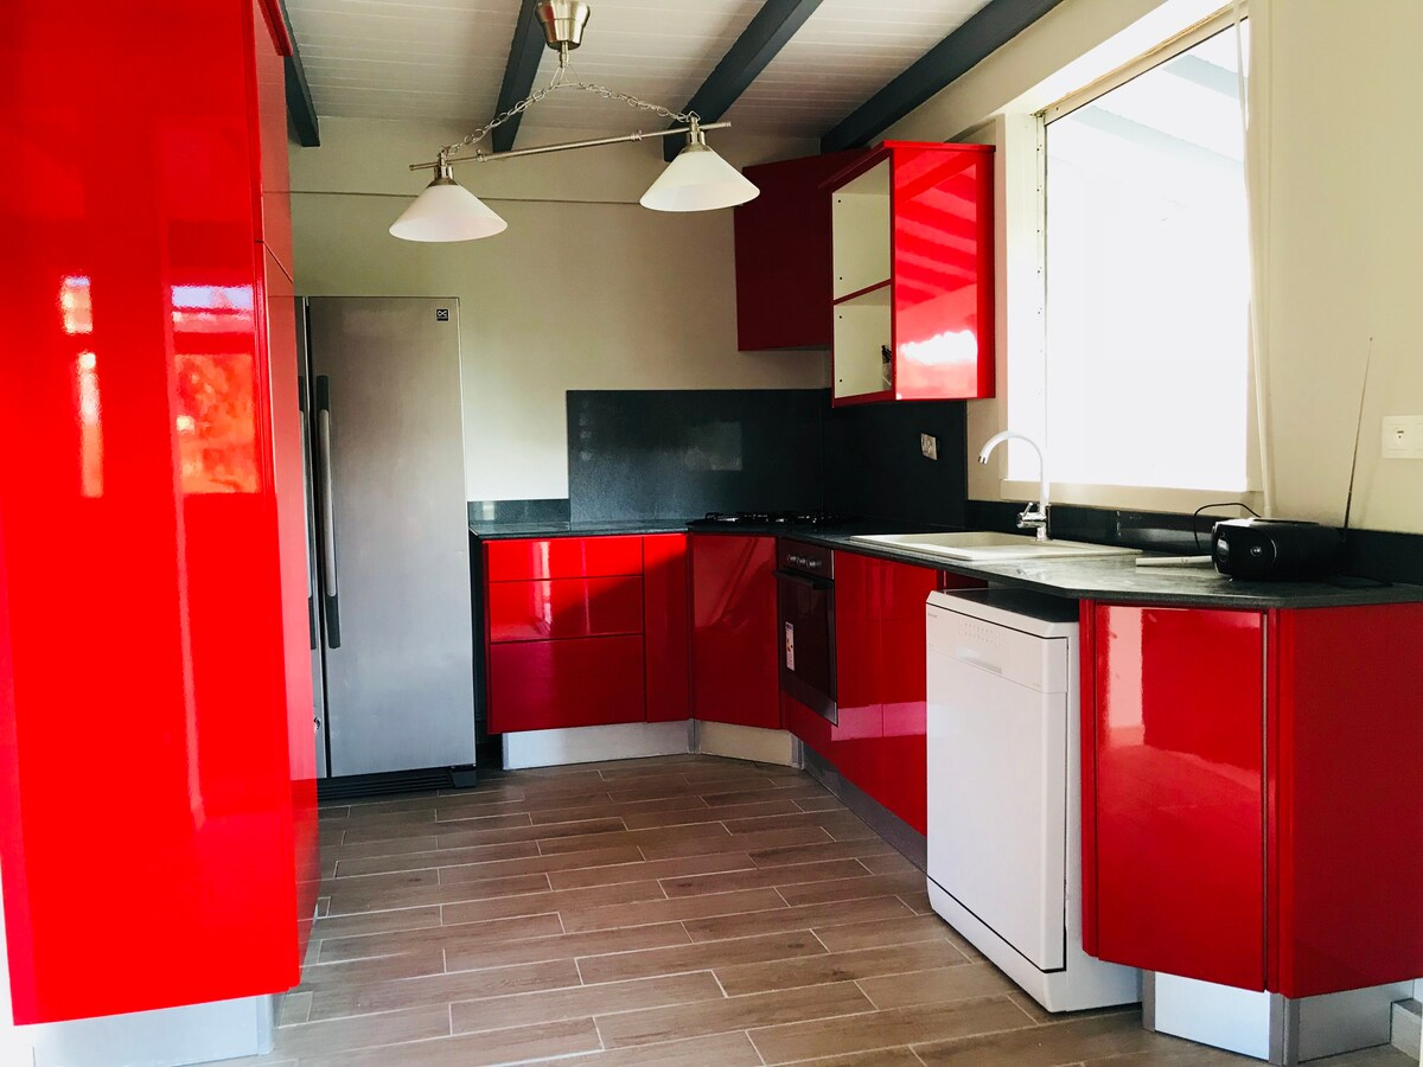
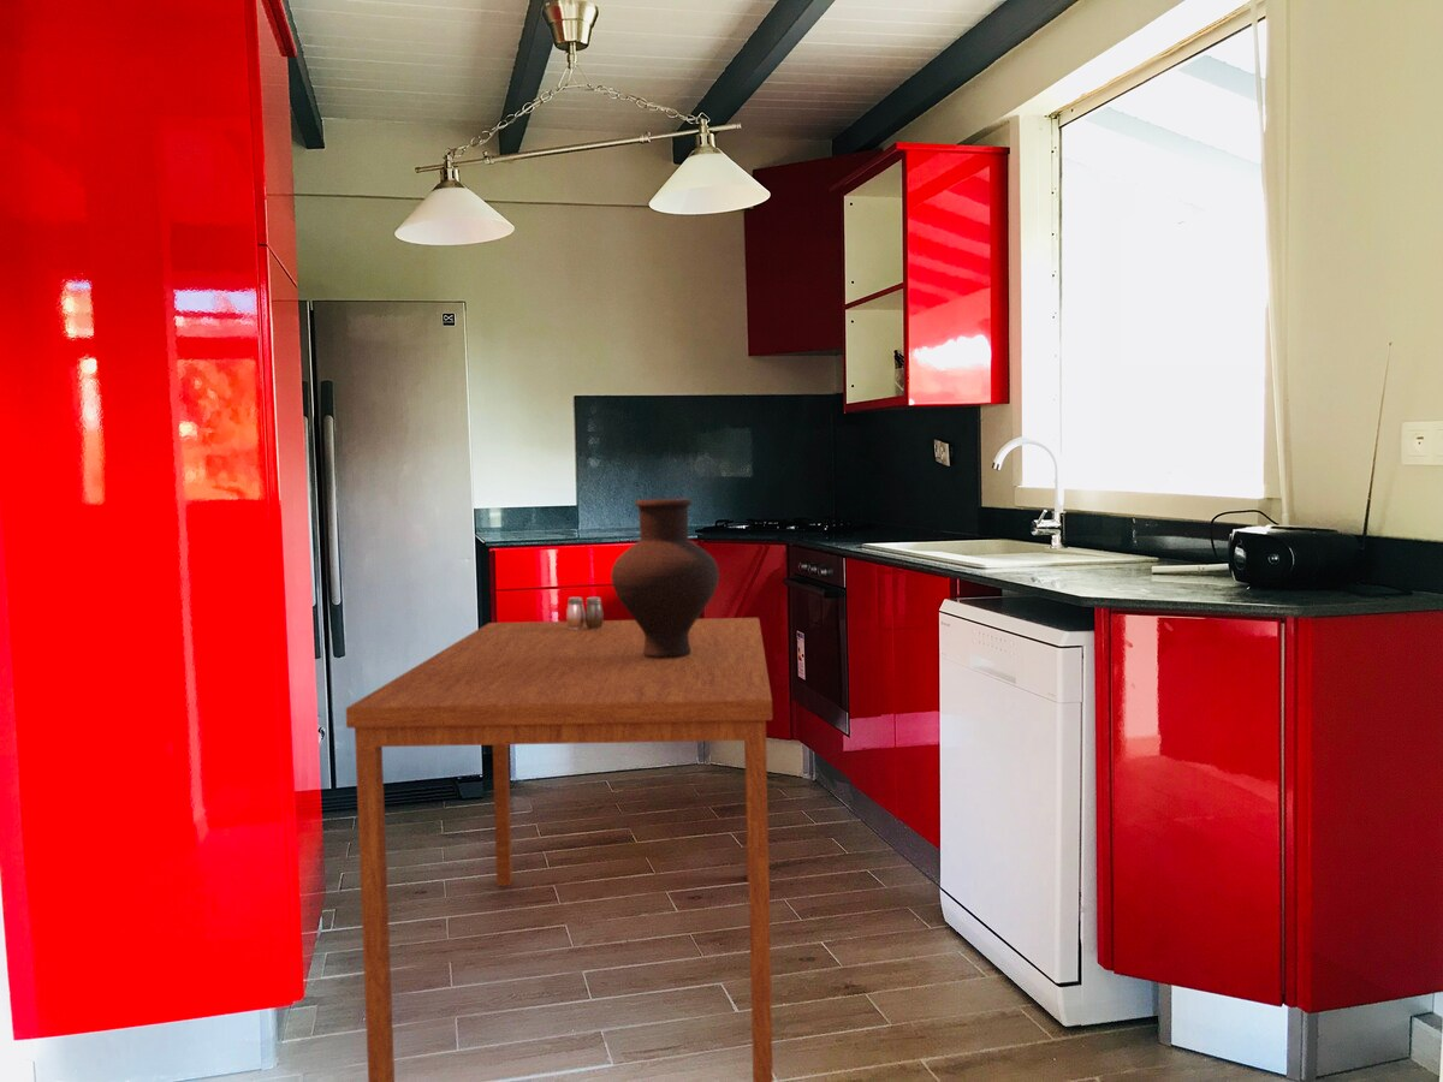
+ salt and pepper shaker [565,596,605,629]
+ vase [610,498,720,656]
+ dining table [345,617,774,1082]
